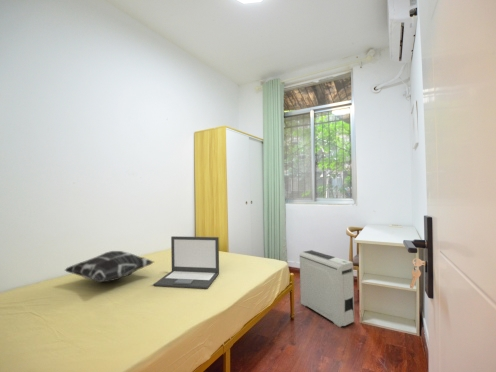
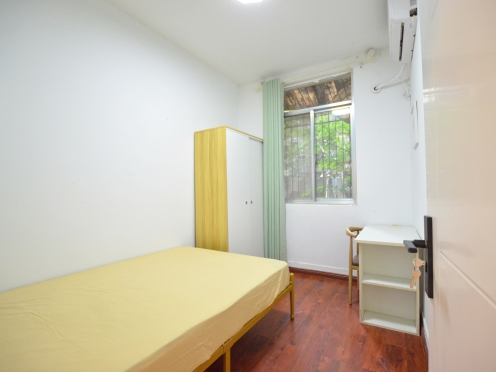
- air purifier [299,249,355,328]
- decorative pillow [64,250,155,283]
- laptop [153,235,220,290]
